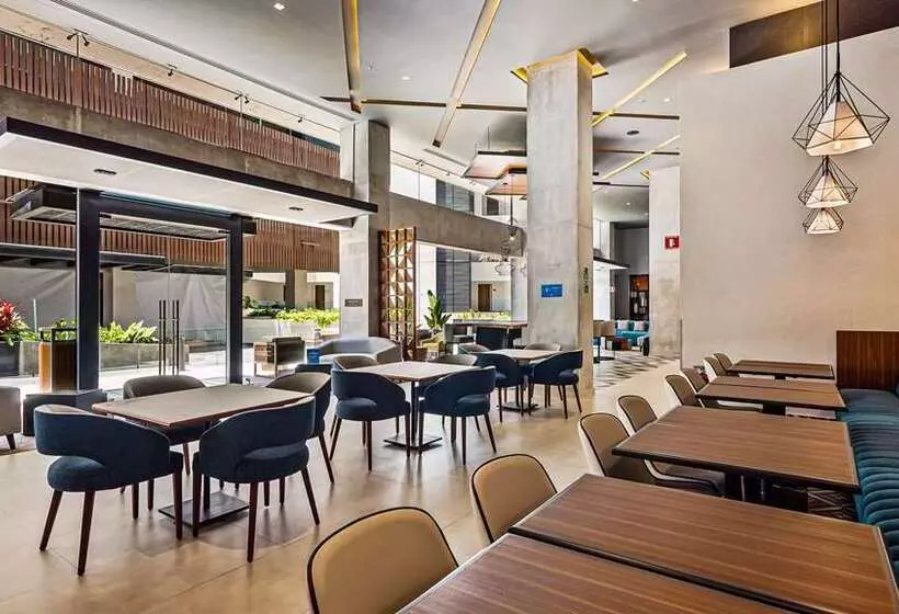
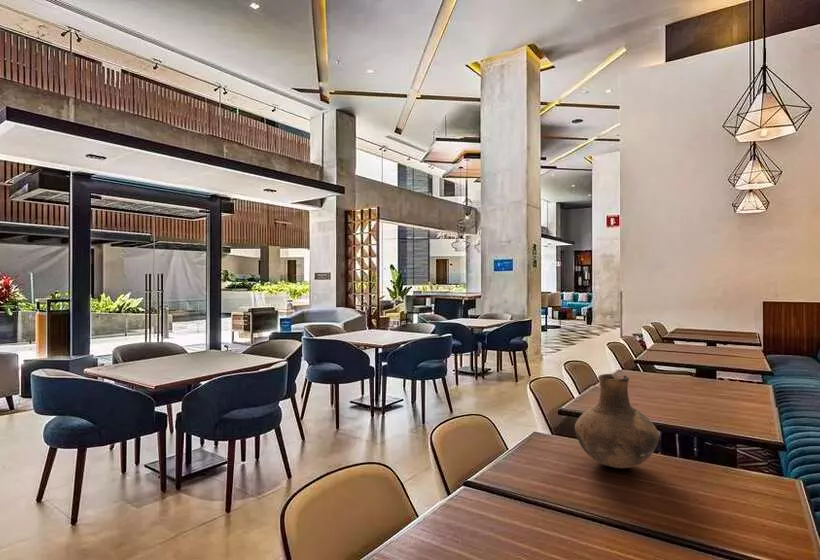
+ vase [574,373,660,469]
